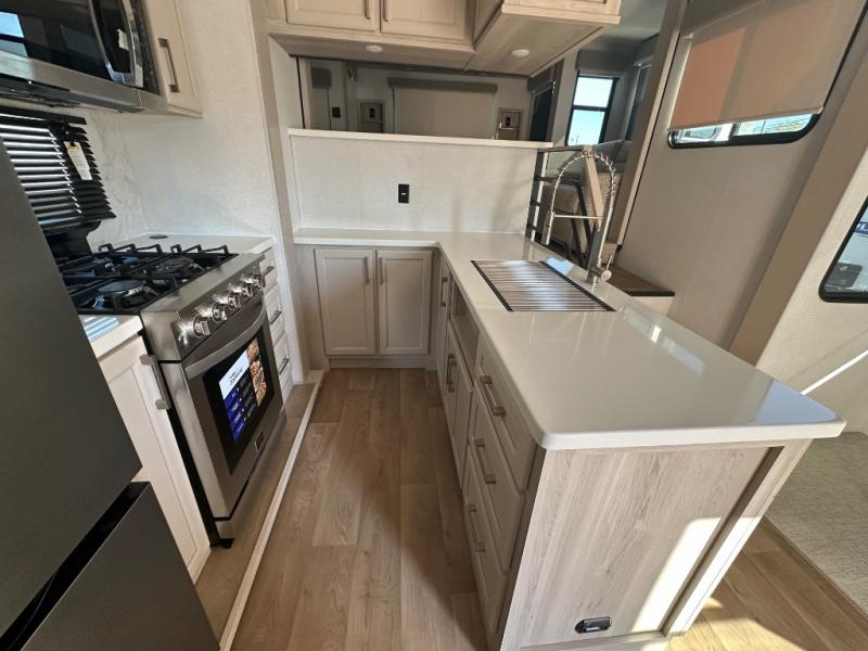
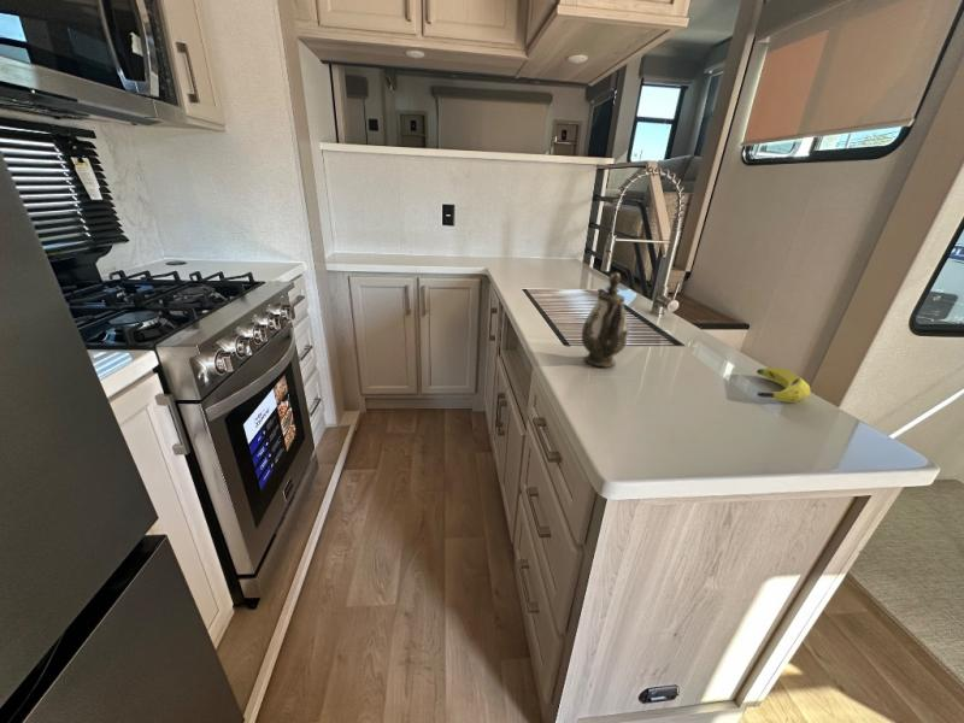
+ banana [756,366,812,404]
+ teapot [581,271,629,369]
